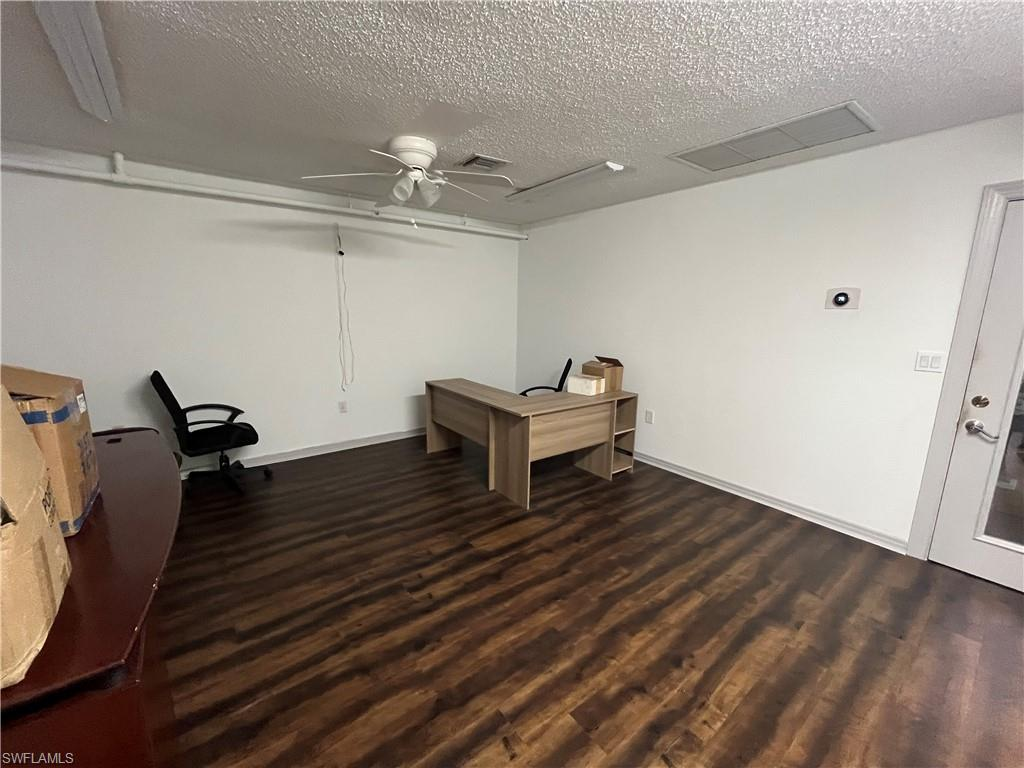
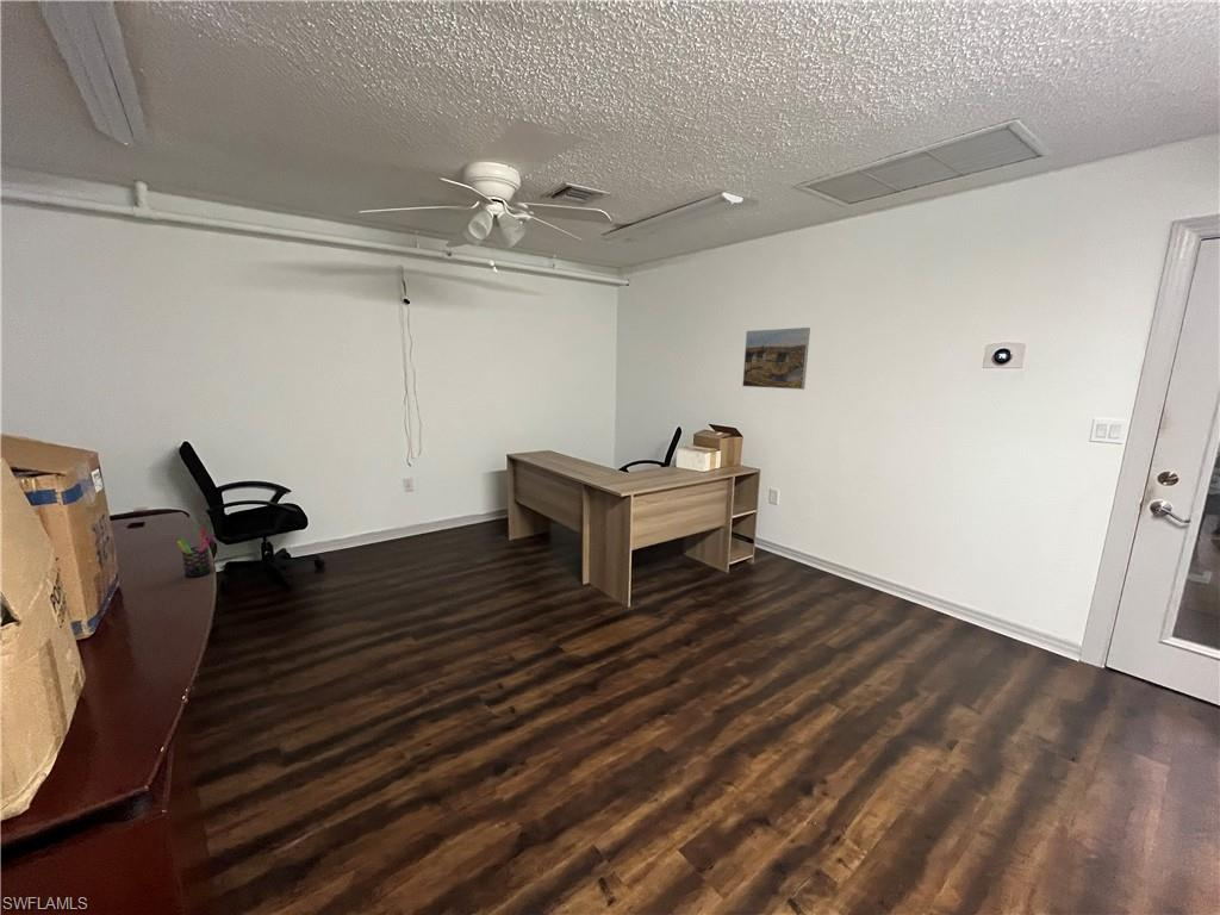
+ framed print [741,326,811,391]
+ pen holder [176,528,216,578]
